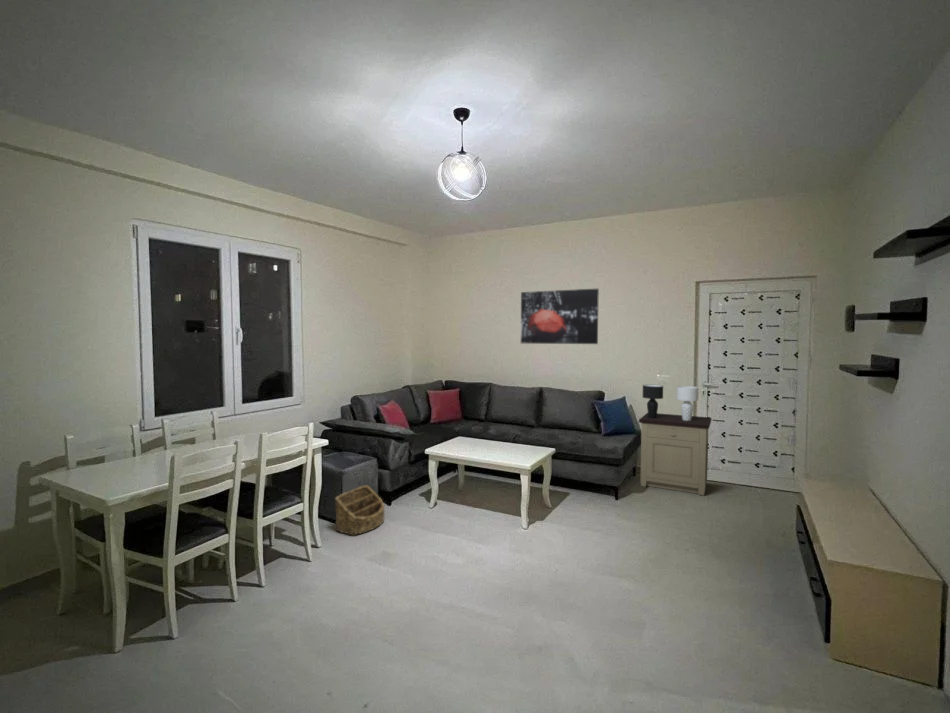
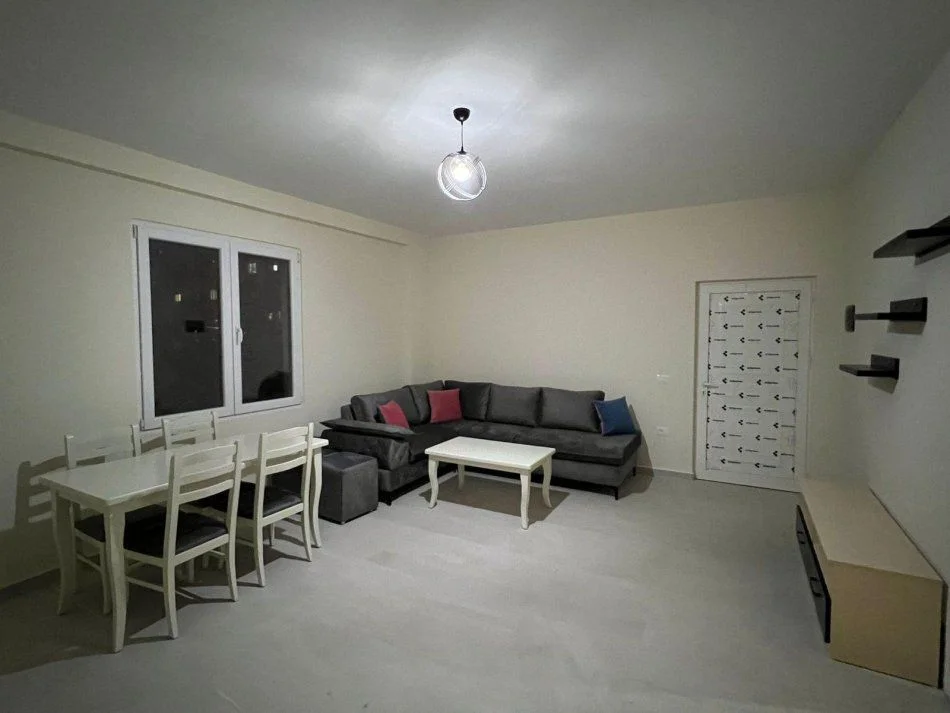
- basket [334,484,386,536]
- wall art [520,288,600,345]
- nightstand [638,412,713,497]
- table lamp [642,384,699,421]
